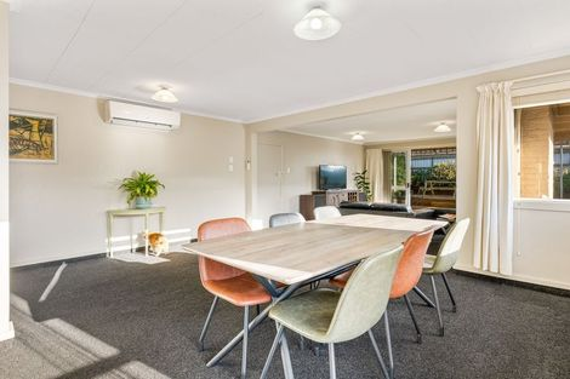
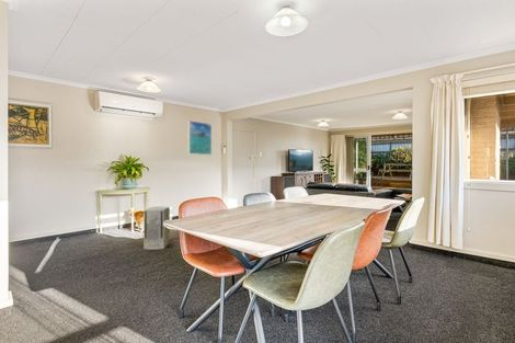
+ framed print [187,119,213,156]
+ air purifier [142,206,171,251]
